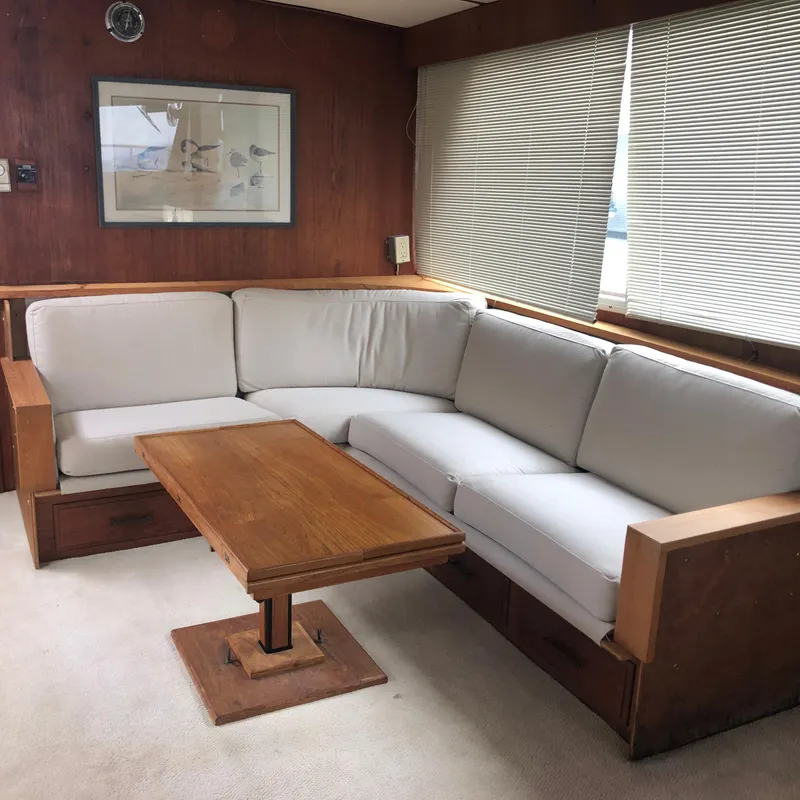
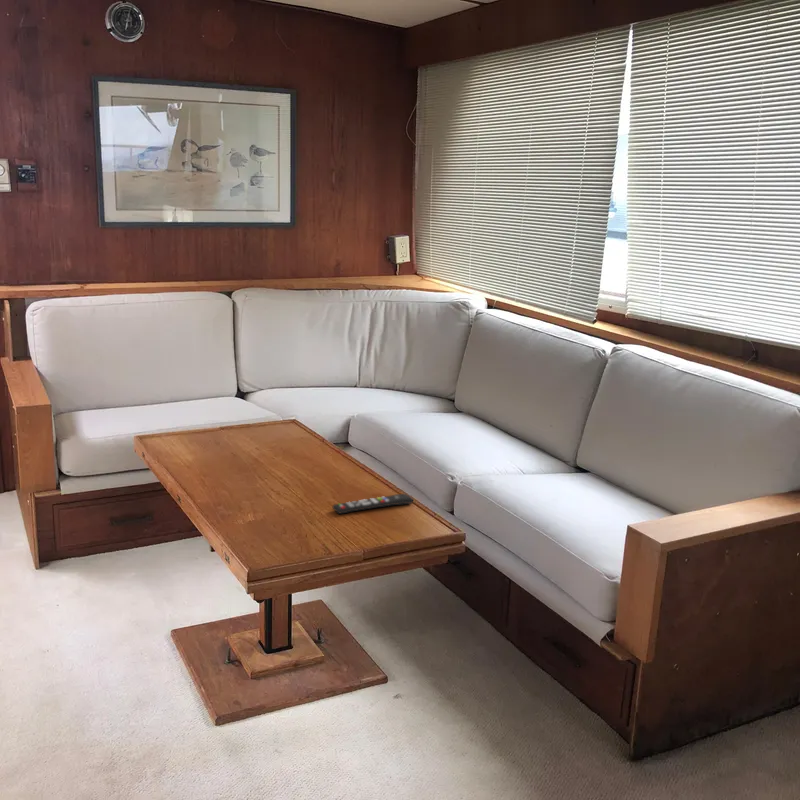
+ remote control [332,493,414,515]
